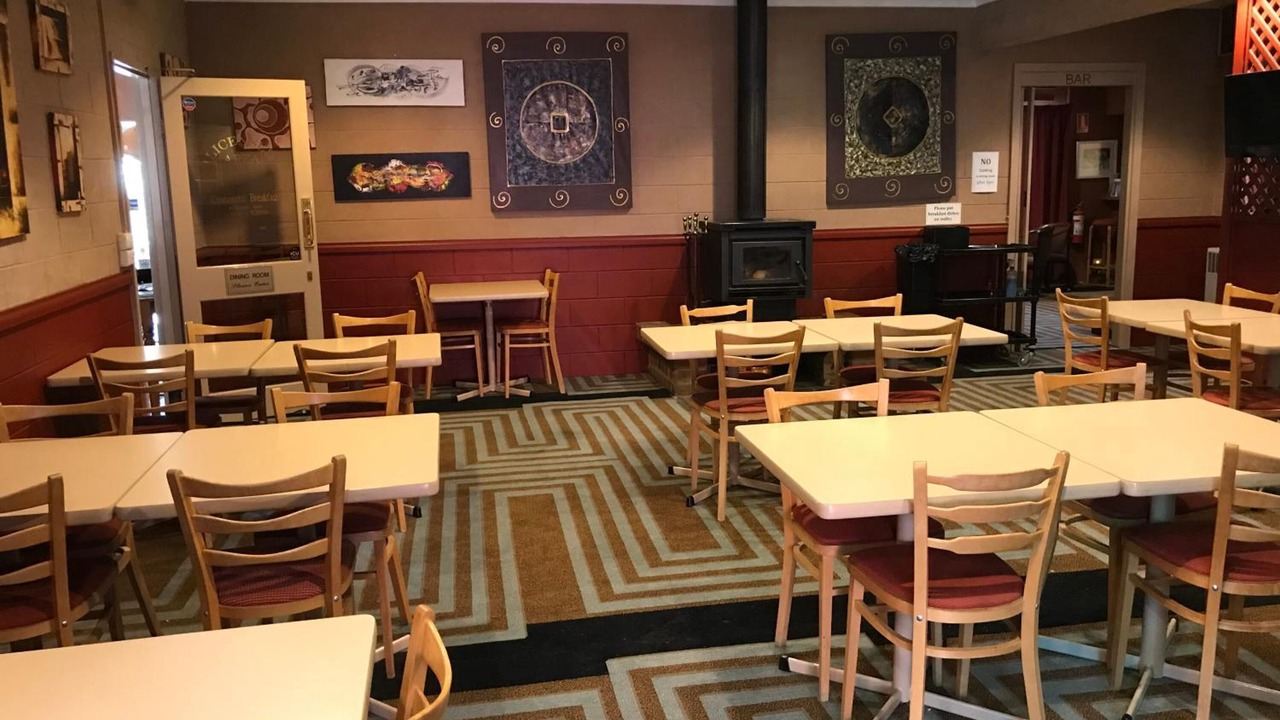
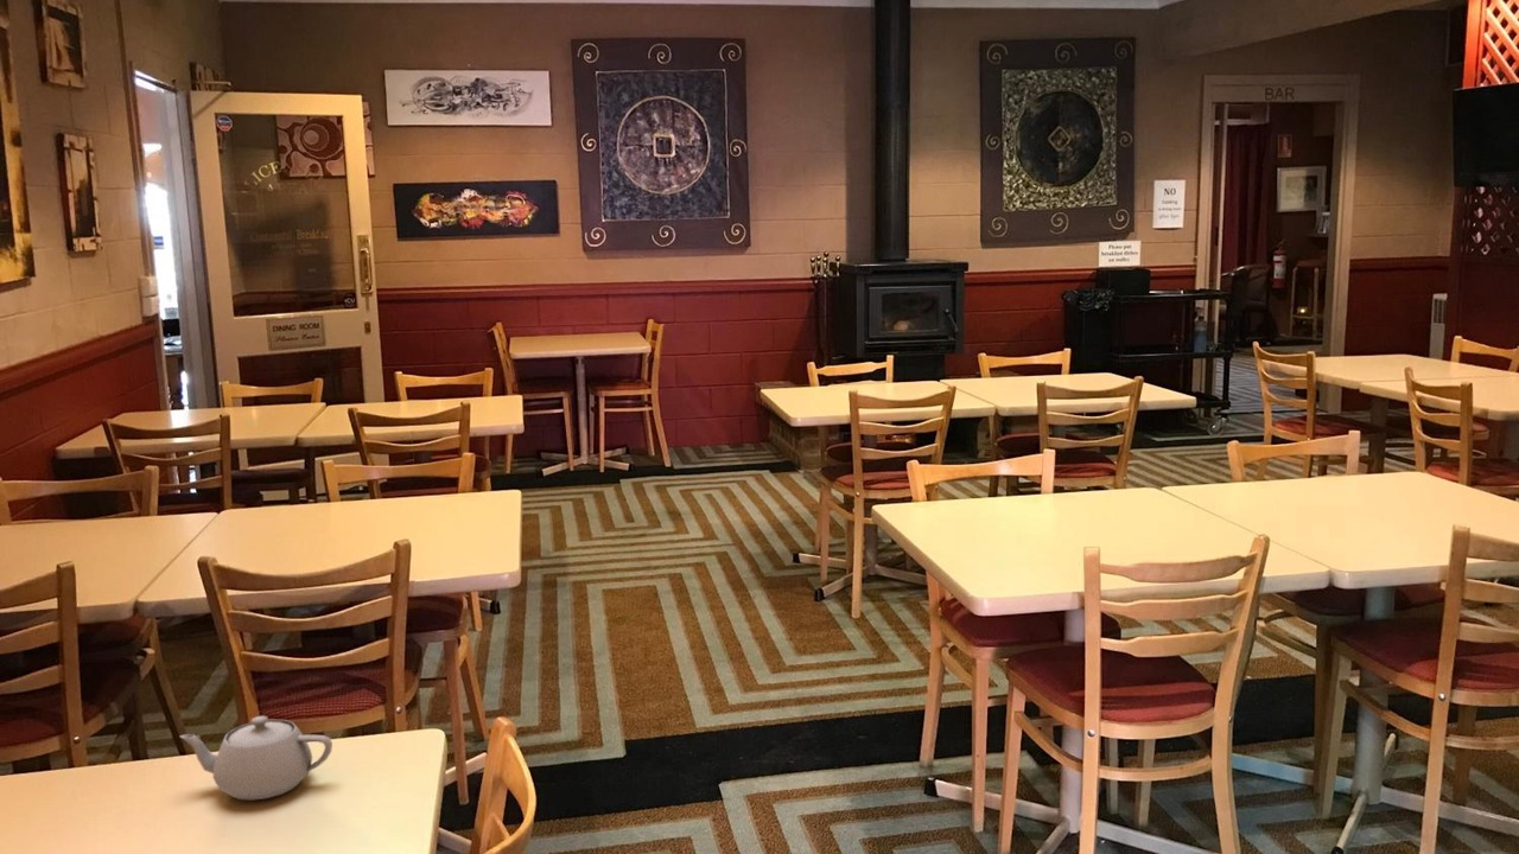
+ teapot [179,715,333,802]
